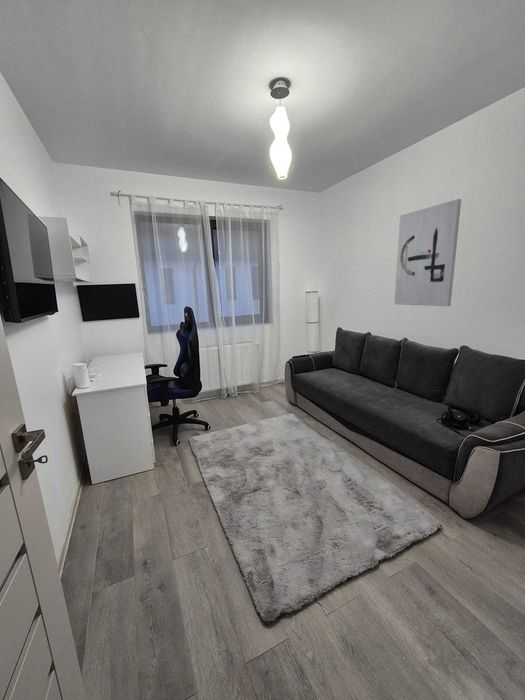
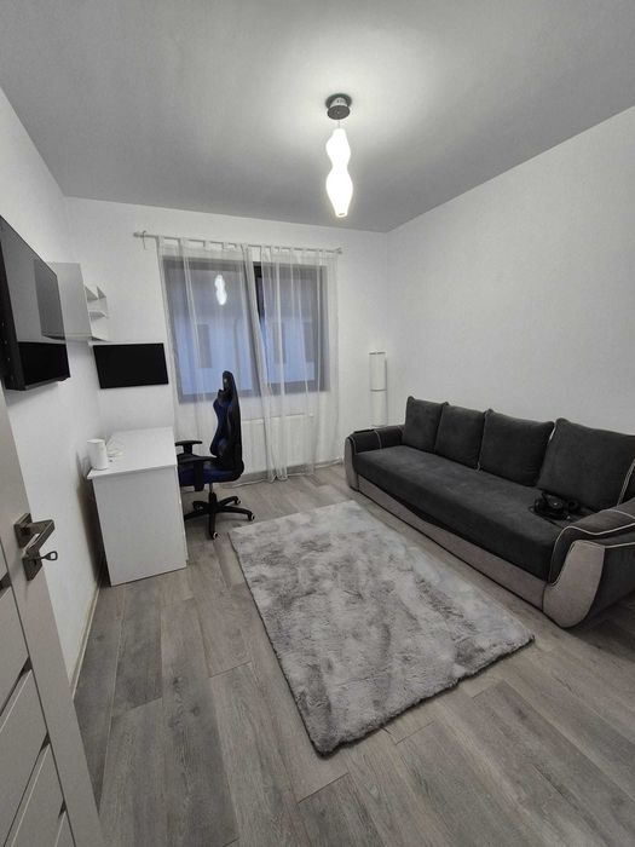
- wall art [394,198,462,307]
